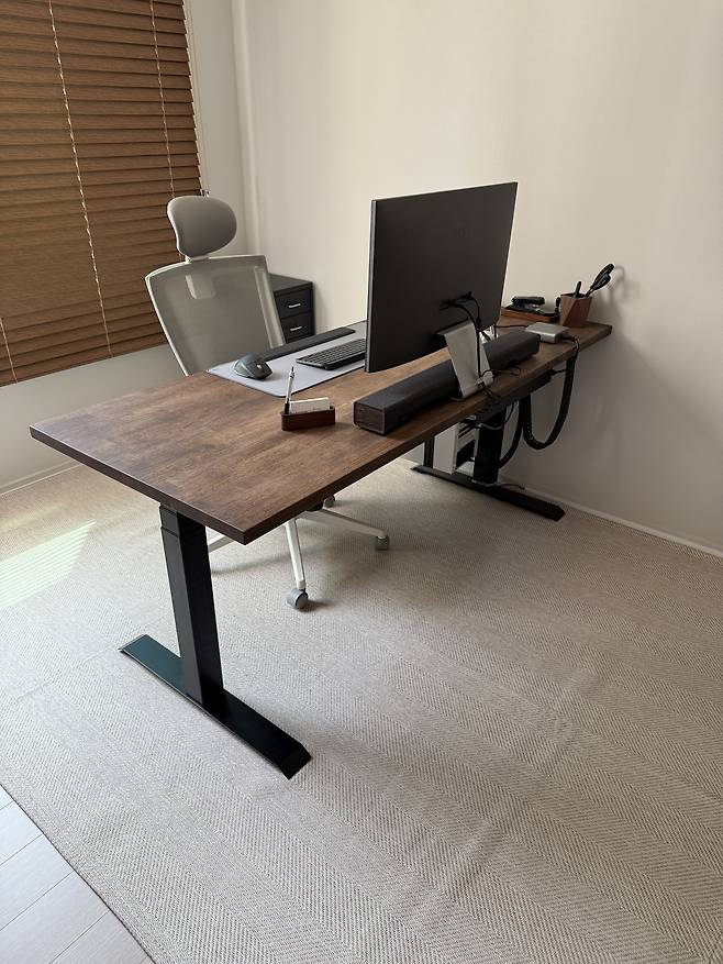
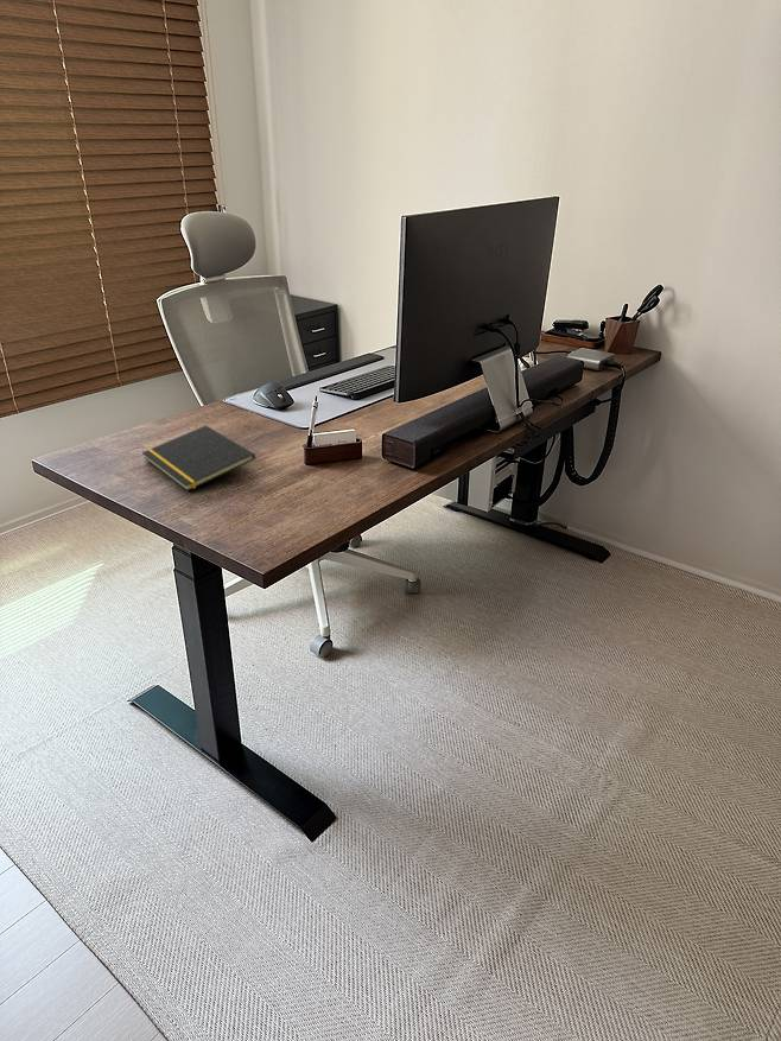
+ notepad [141,424,256,493]
